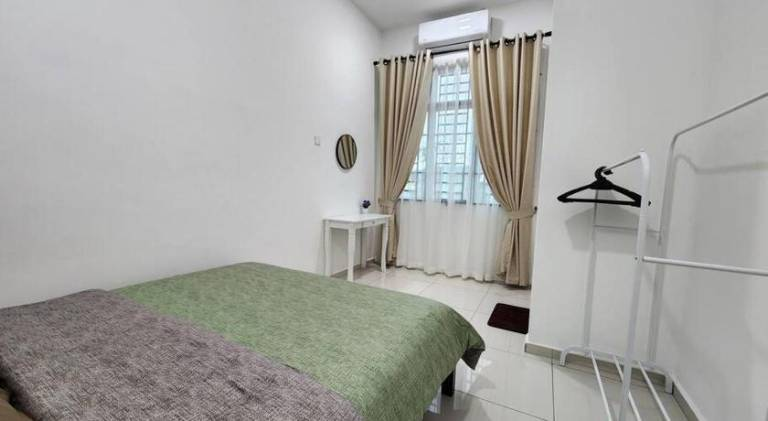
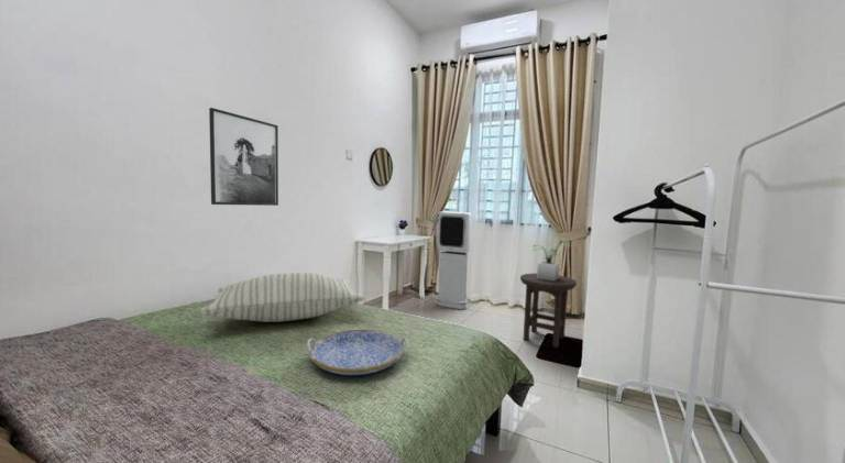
+ serving tray [306,329,409,376]
+ potted plant [531,243,575,280]
+ air purifier [435,211,472,310]
+ pillow [199,272,365,323]
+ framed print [208,107,279,207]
+ stool [519,273,578,349]
